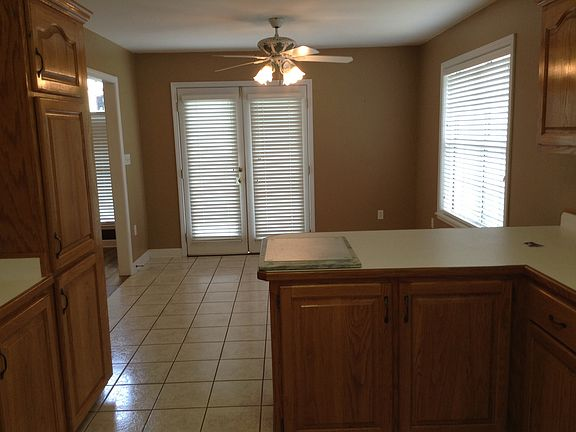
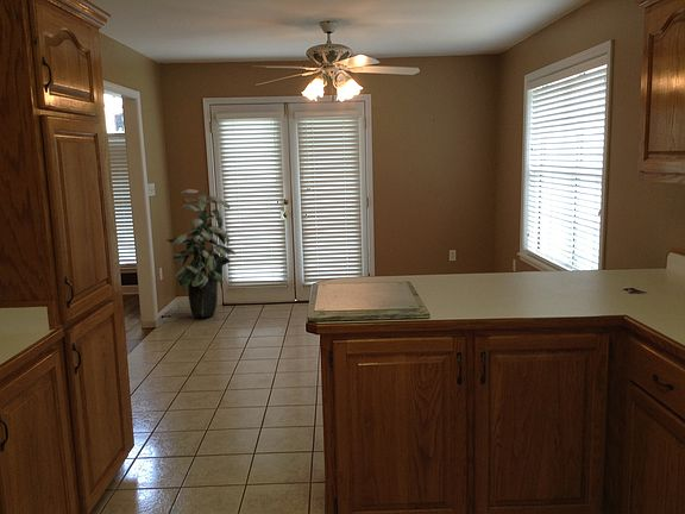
+ indoor plant [165,188,237,319]
